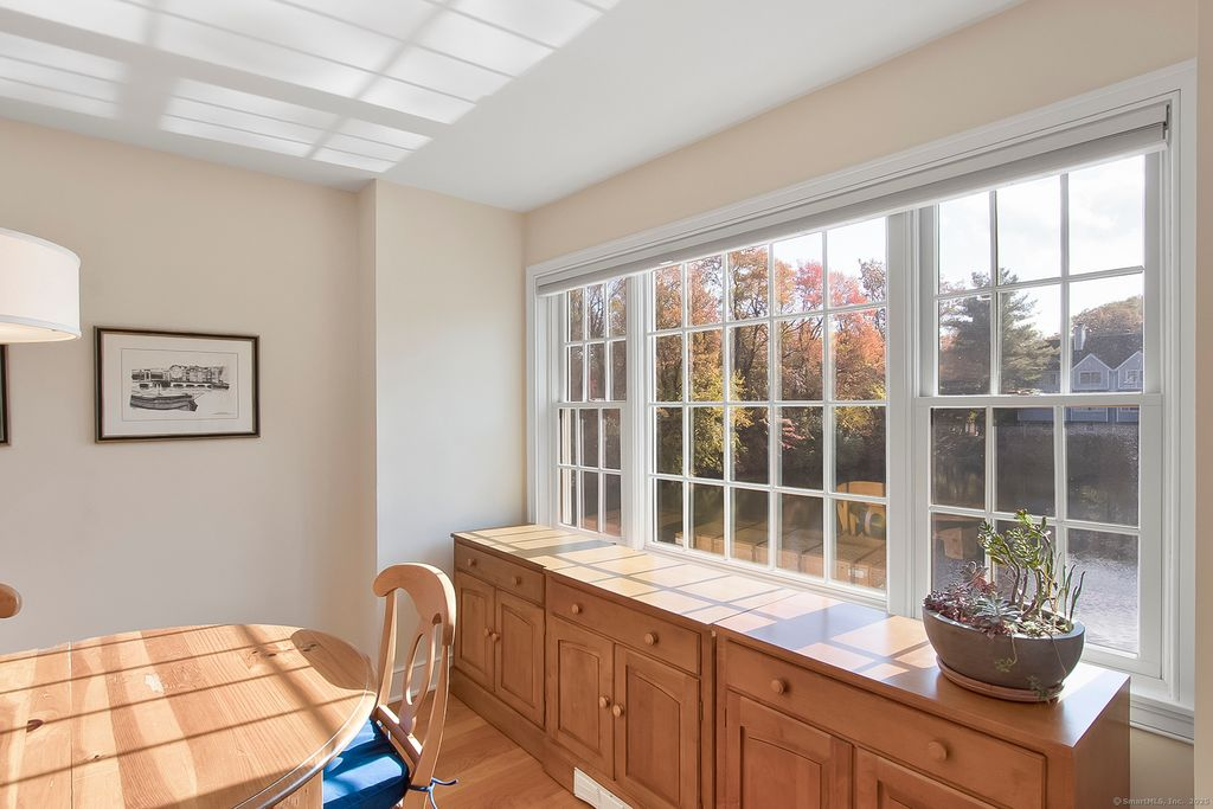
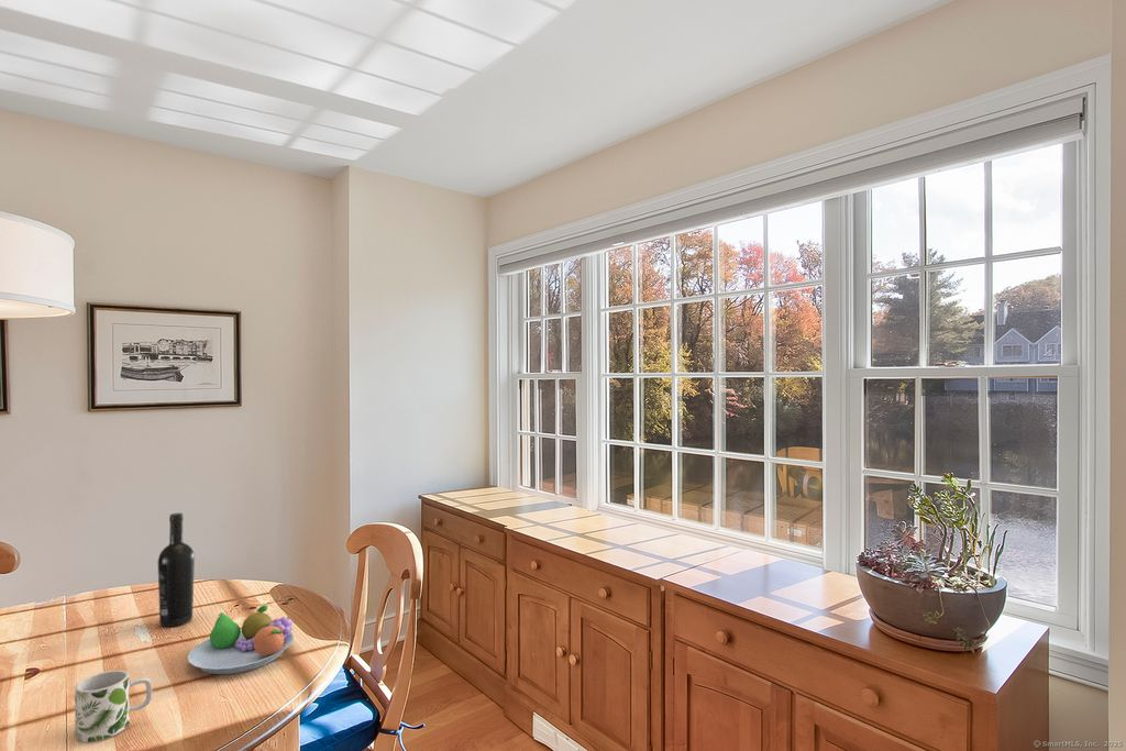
+ wine bottle [157,512,196,628]
+ fruit bowl [187,605,295,675]
+ mug [74,670,153,743]
